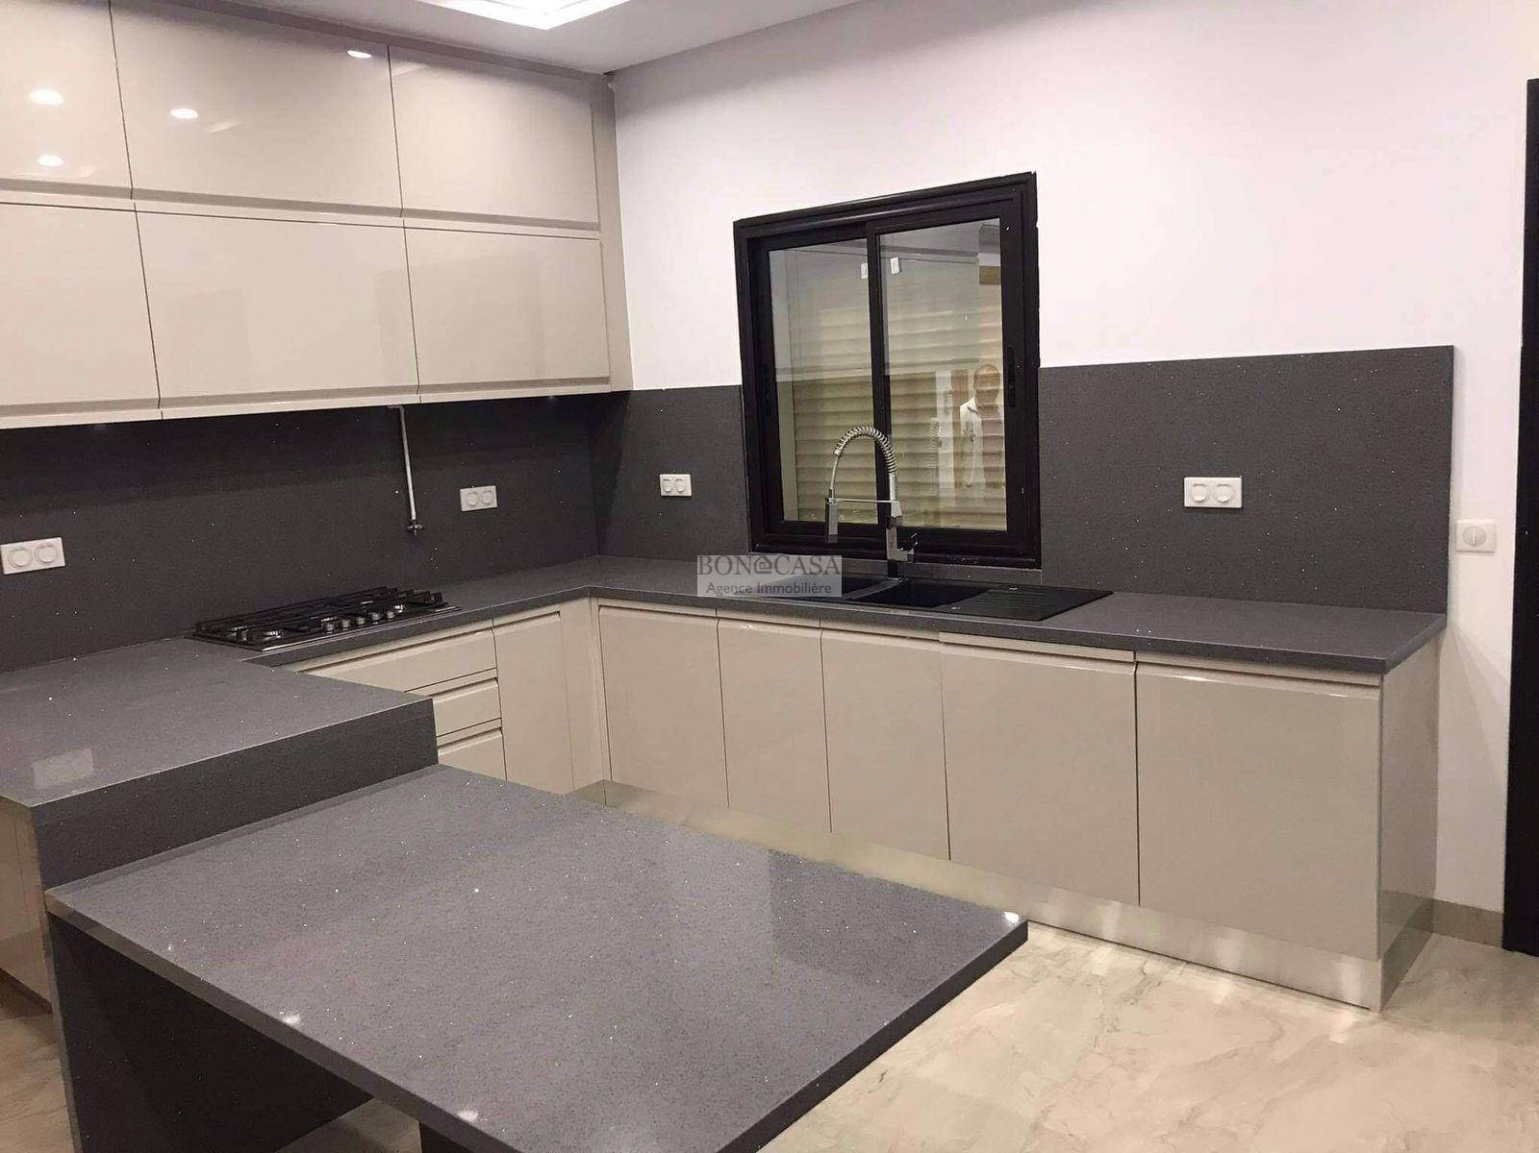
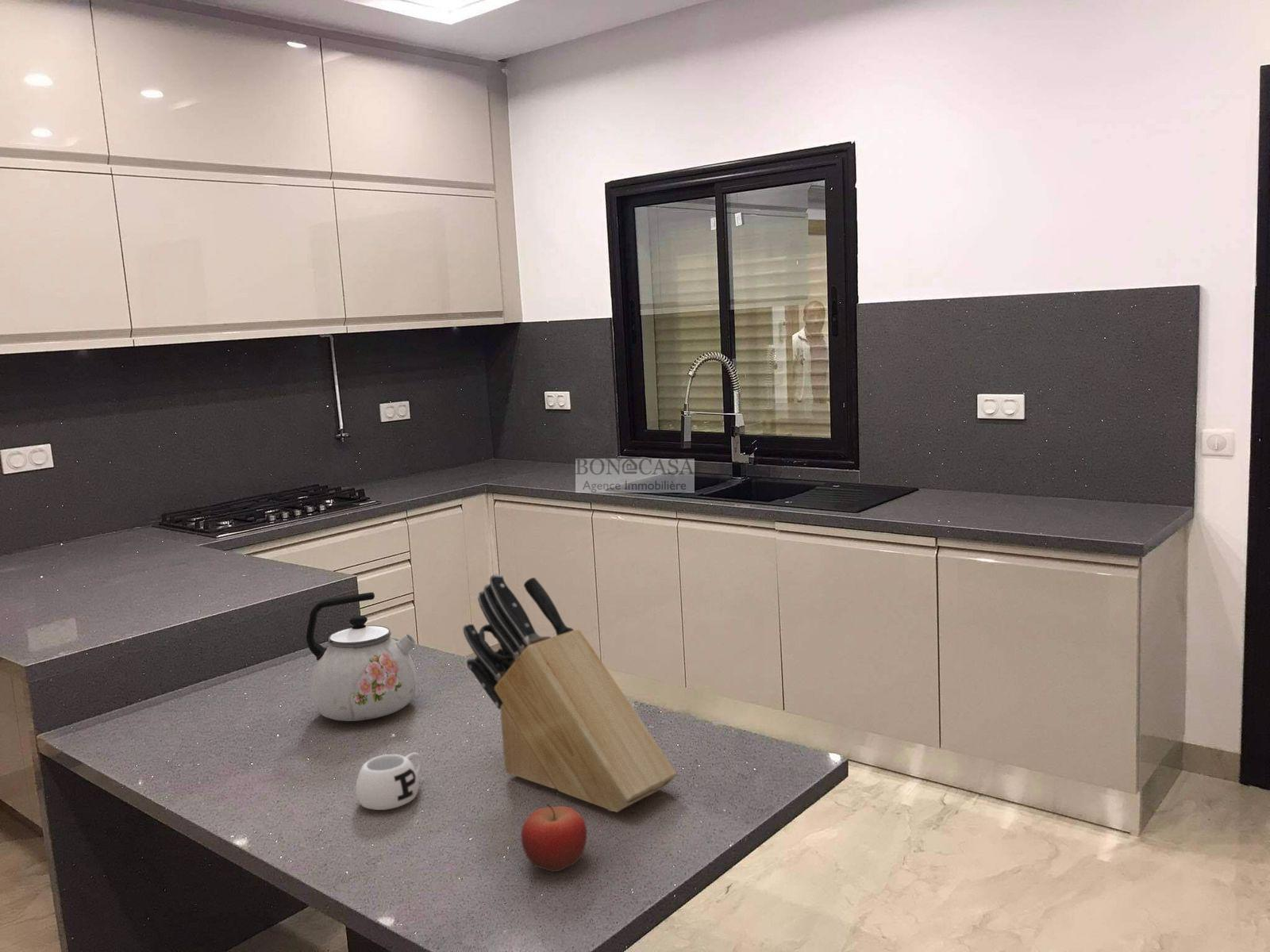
+ fruit [520,803,587,873]
+ knife block [462,574,678,813]
+ mug [355,751,423,811]
+ kettle [306,592,418,722]
